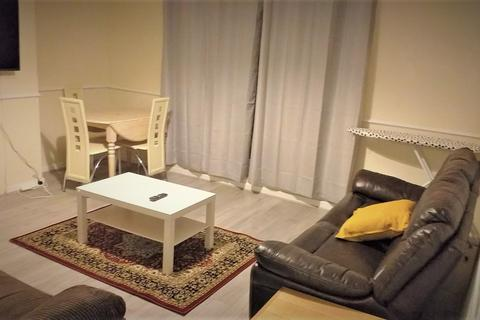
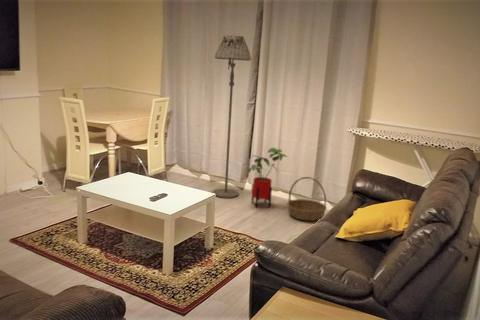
+ basket [286,176,327,222]
+ house plant [247,147,289,209]
+ floor lamp [212,34,252,199]
